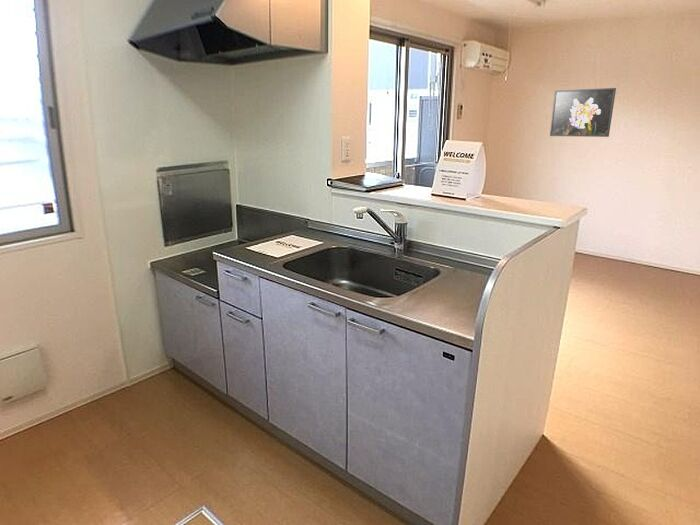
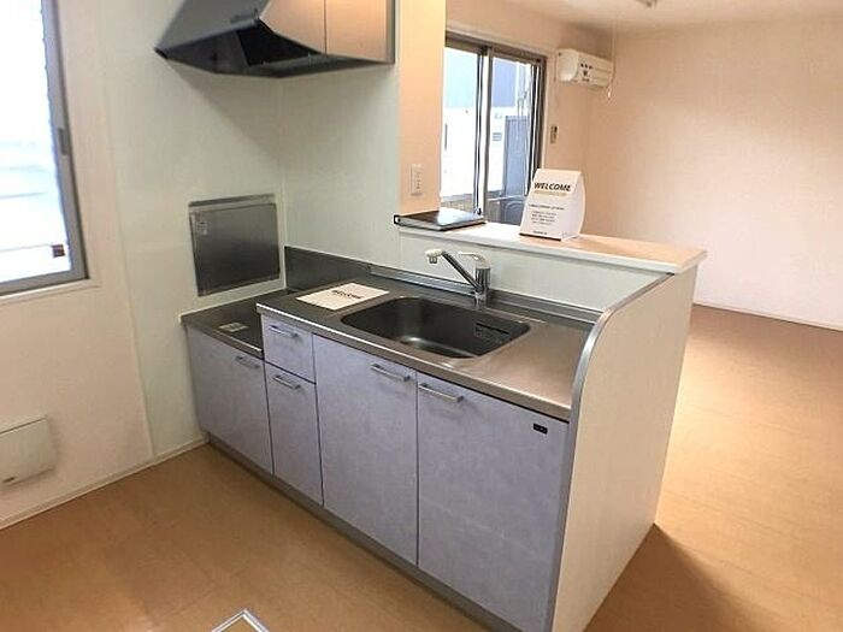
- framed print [549,87,617,138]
